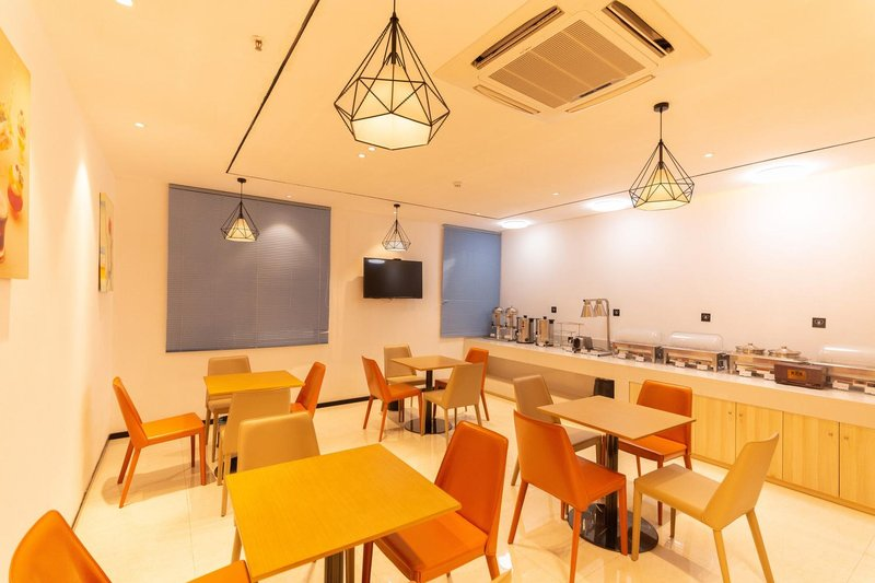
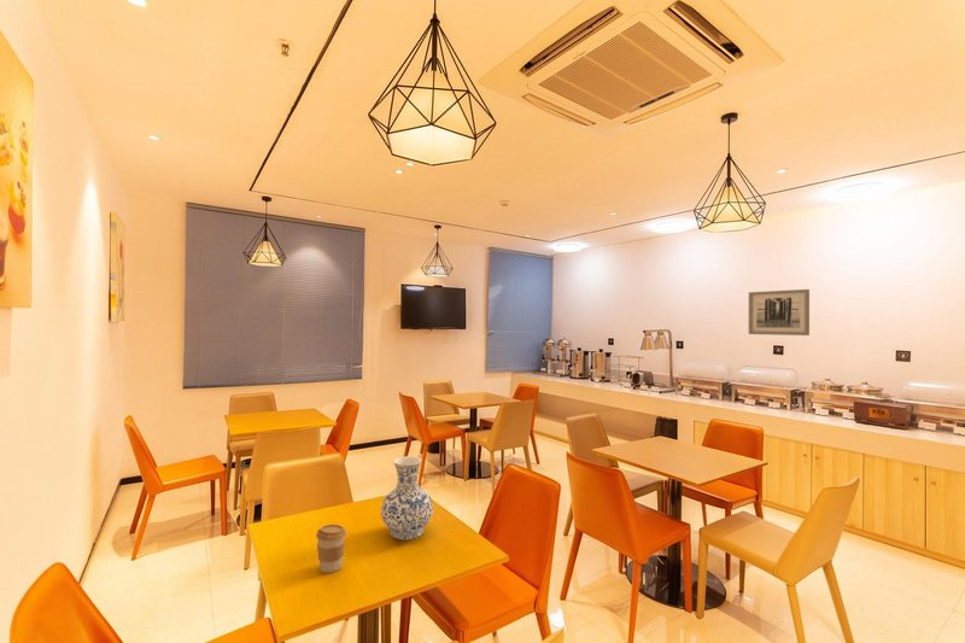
+ vase [380,455,434,542]
+ wall art [748,288,811,337]
+ coffee cup [315,524,347,574]
